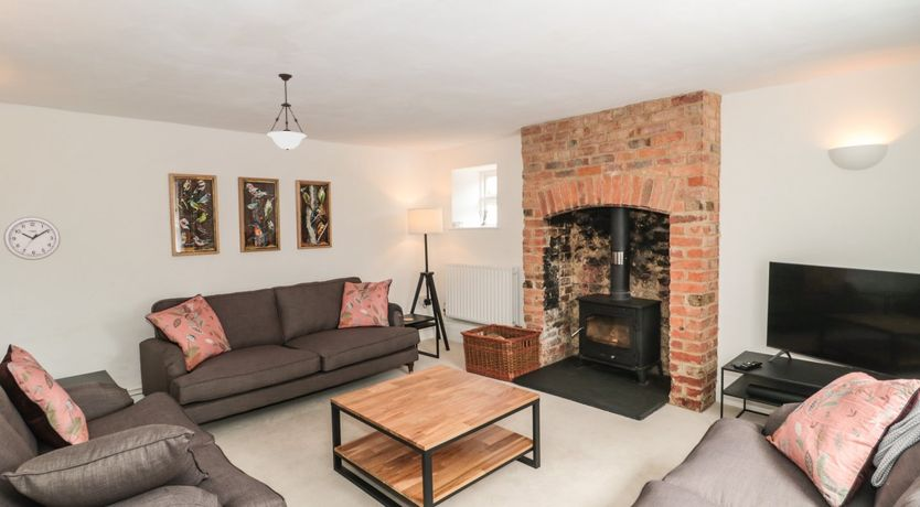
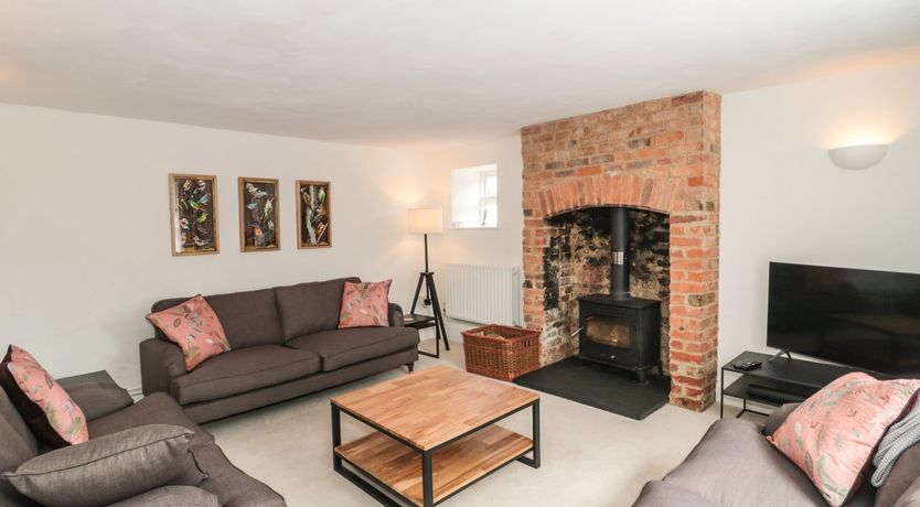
- pendant light [267,73,308,151]
- wall clock [2,215,62,261]
